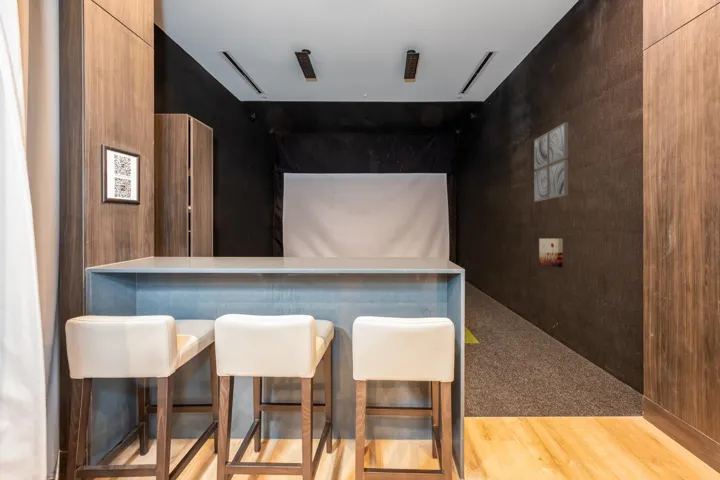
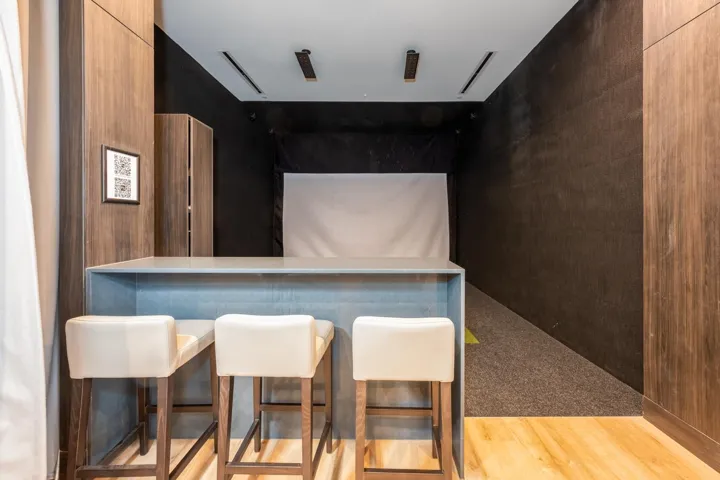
- wall art [538,238,564,268]
- wall art [533,121,569,203]
